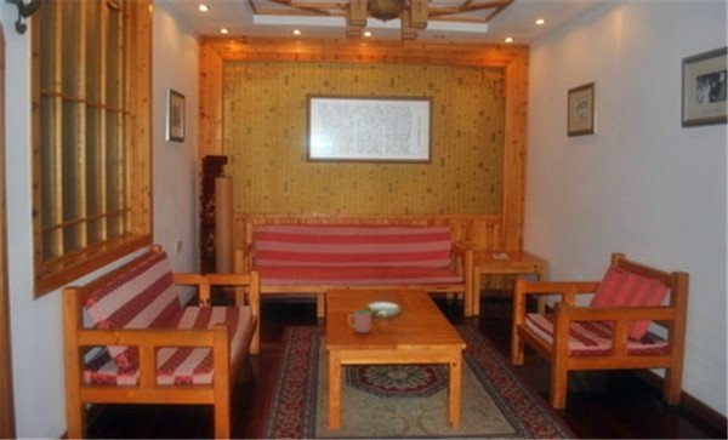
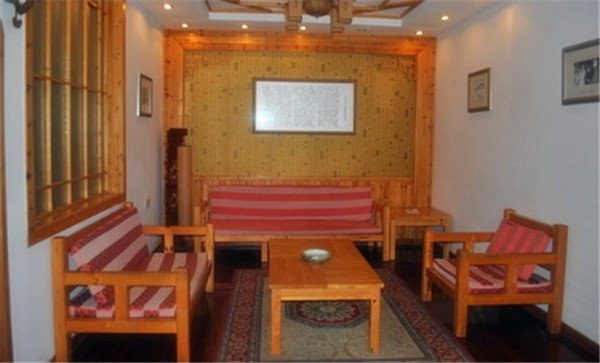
- cup [347,309,372,335]
